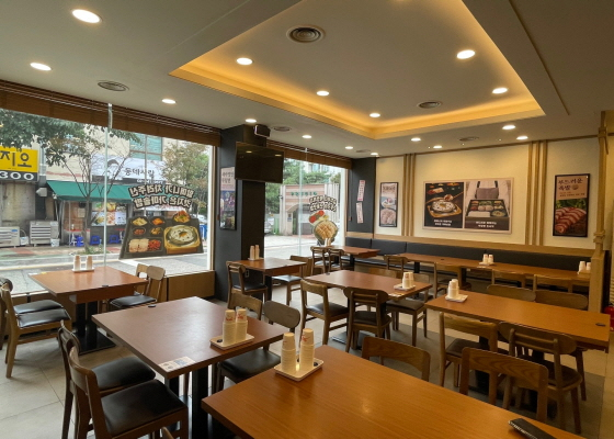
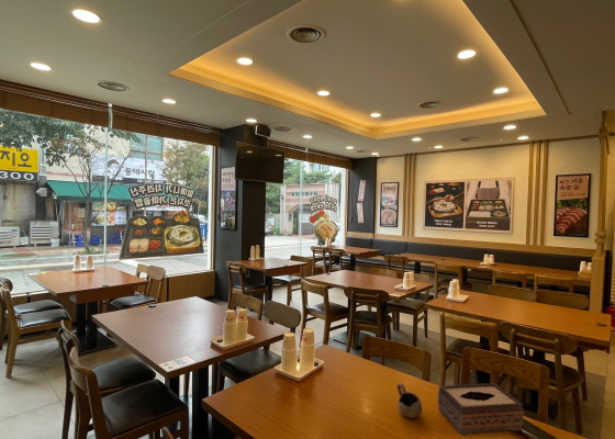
+ tissue box [437,382,525,436]
+ cup [396,383,424,418]
